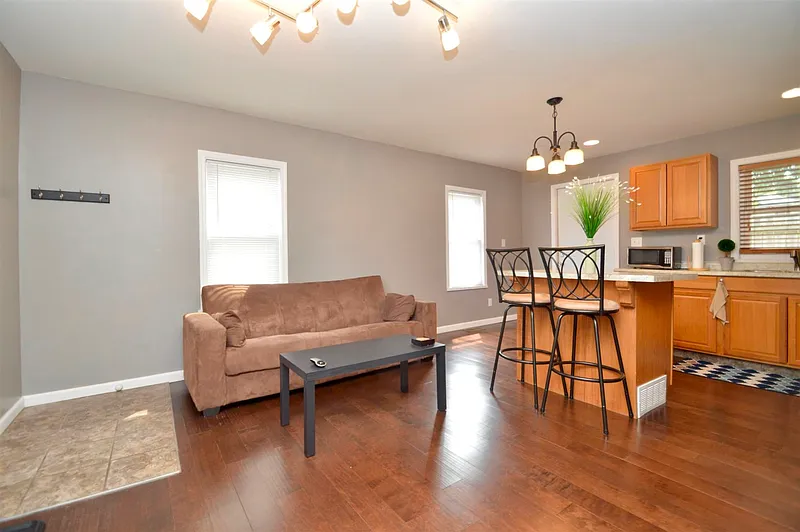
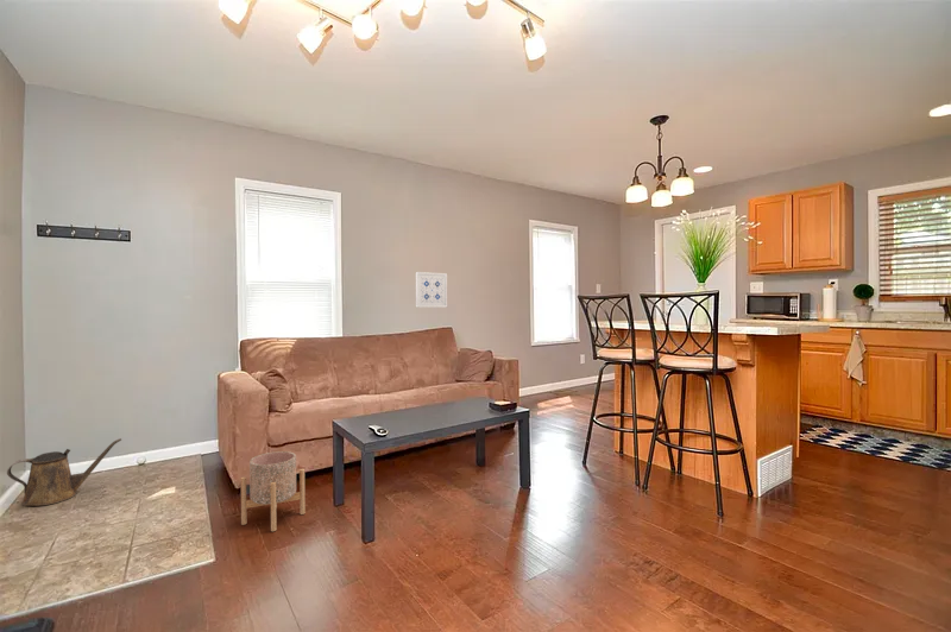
+ planter [240,450,307,532]
+ watering can [6,437,122,507]
+ wall art [415,271,448,309]
